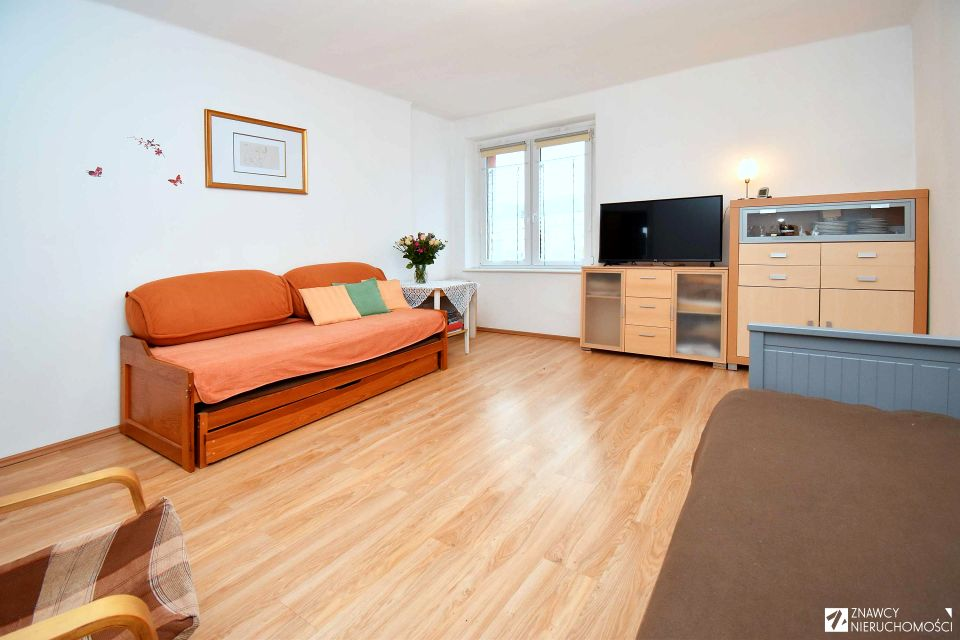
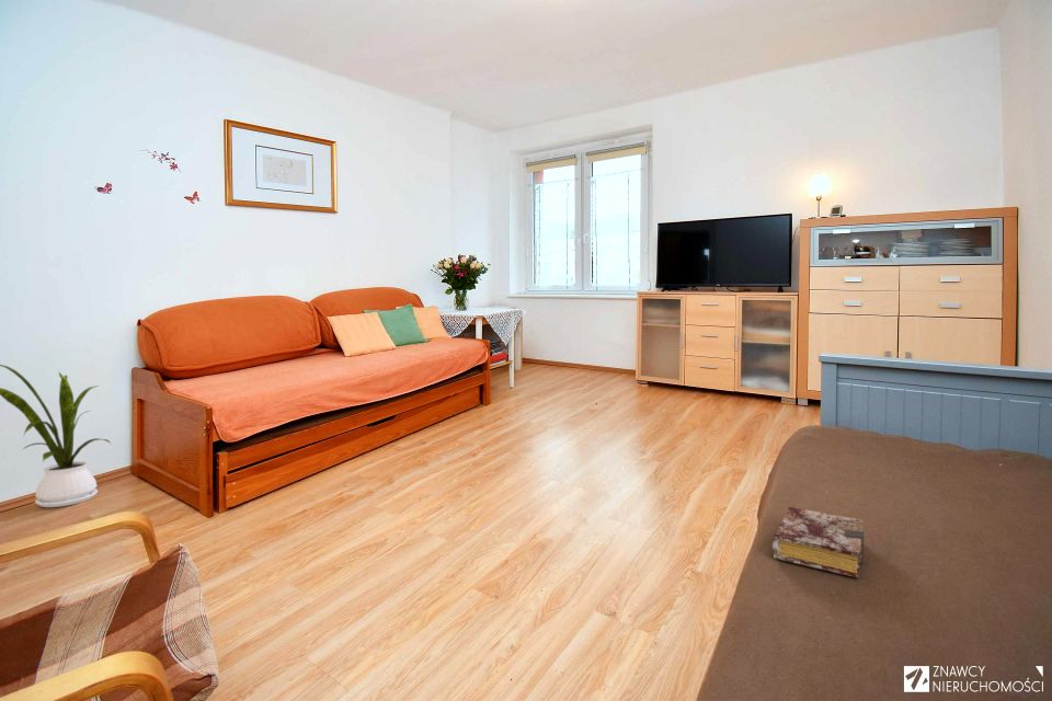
+ book [771,506,866,579]
+ house plant [0,364,112,508]
